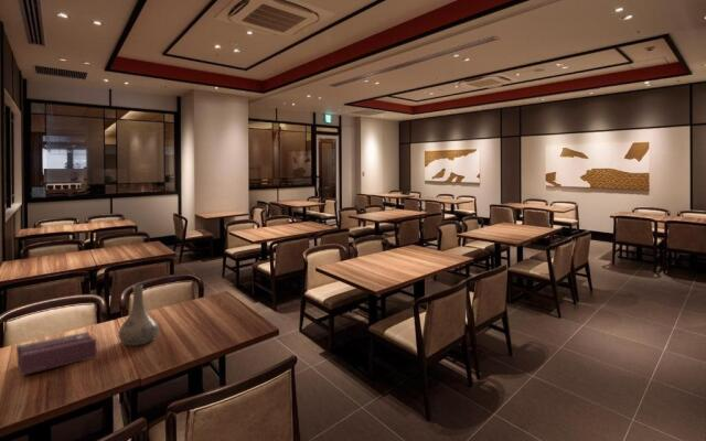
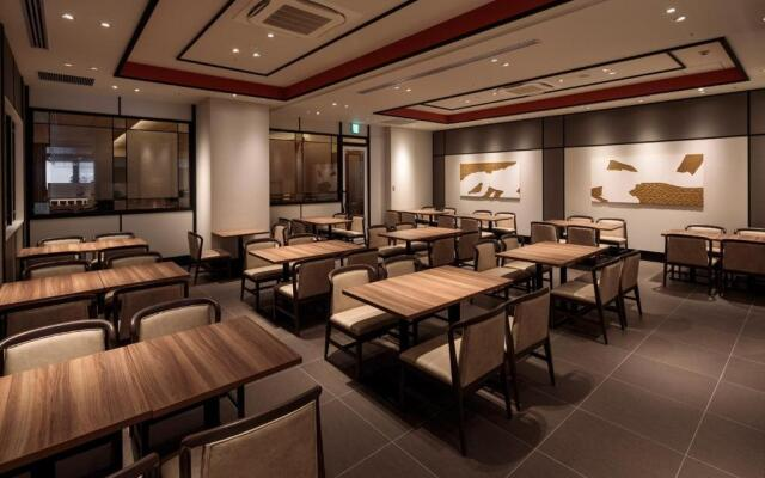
- vase [118,283,160,347]
- tissue box [15,331,97,376]
